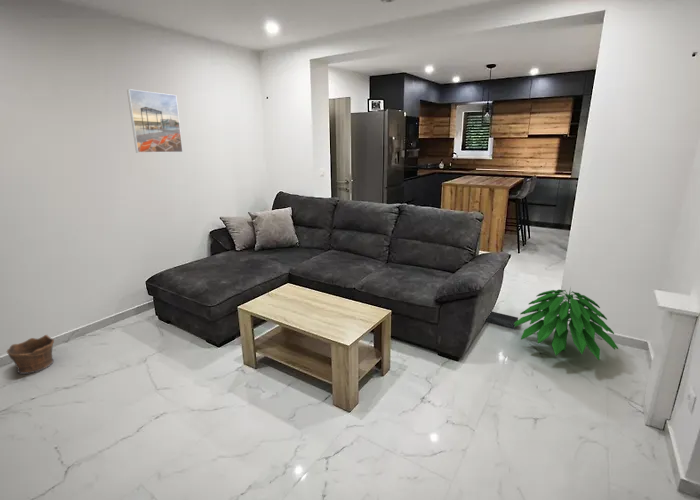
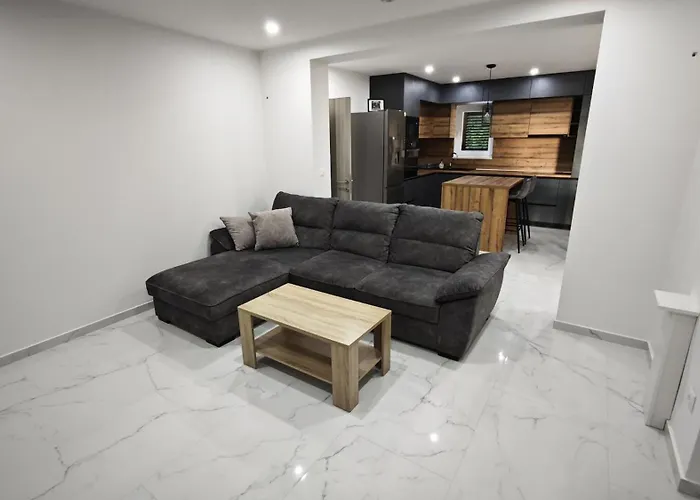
- speaker [484,310,519,330]
- clay pot [6,334,55,375]
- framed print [126,88,184,154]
- indoor plant [514,286,619,361]
